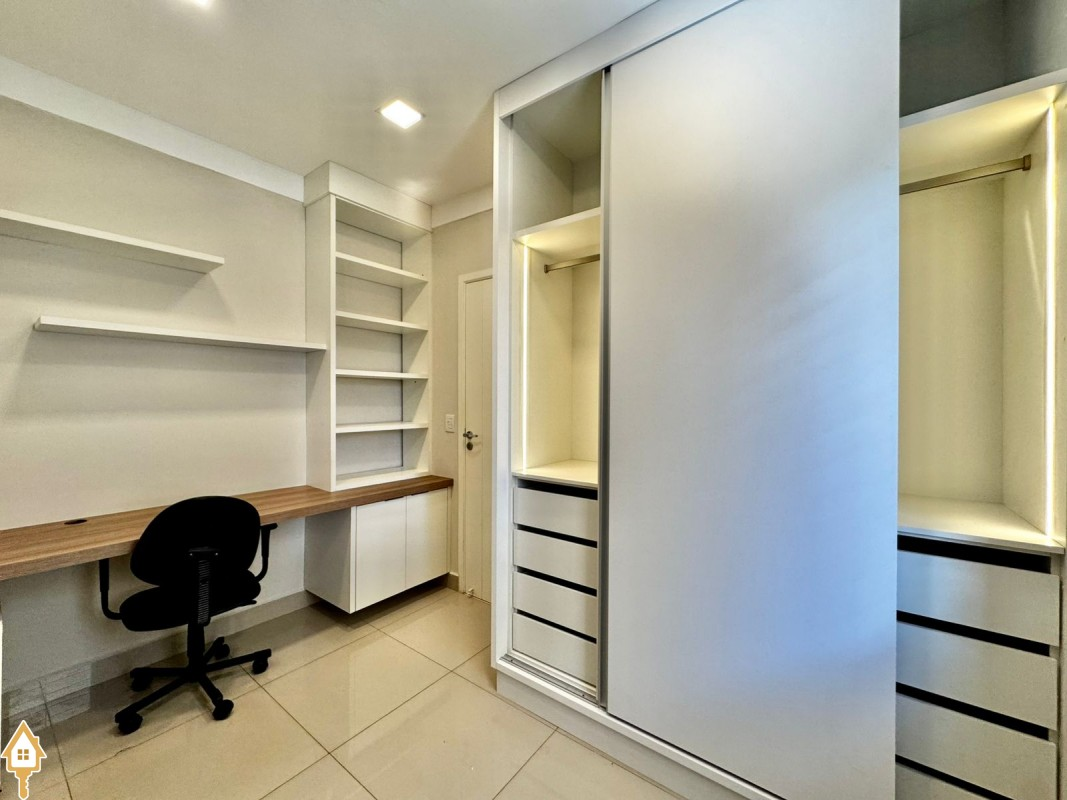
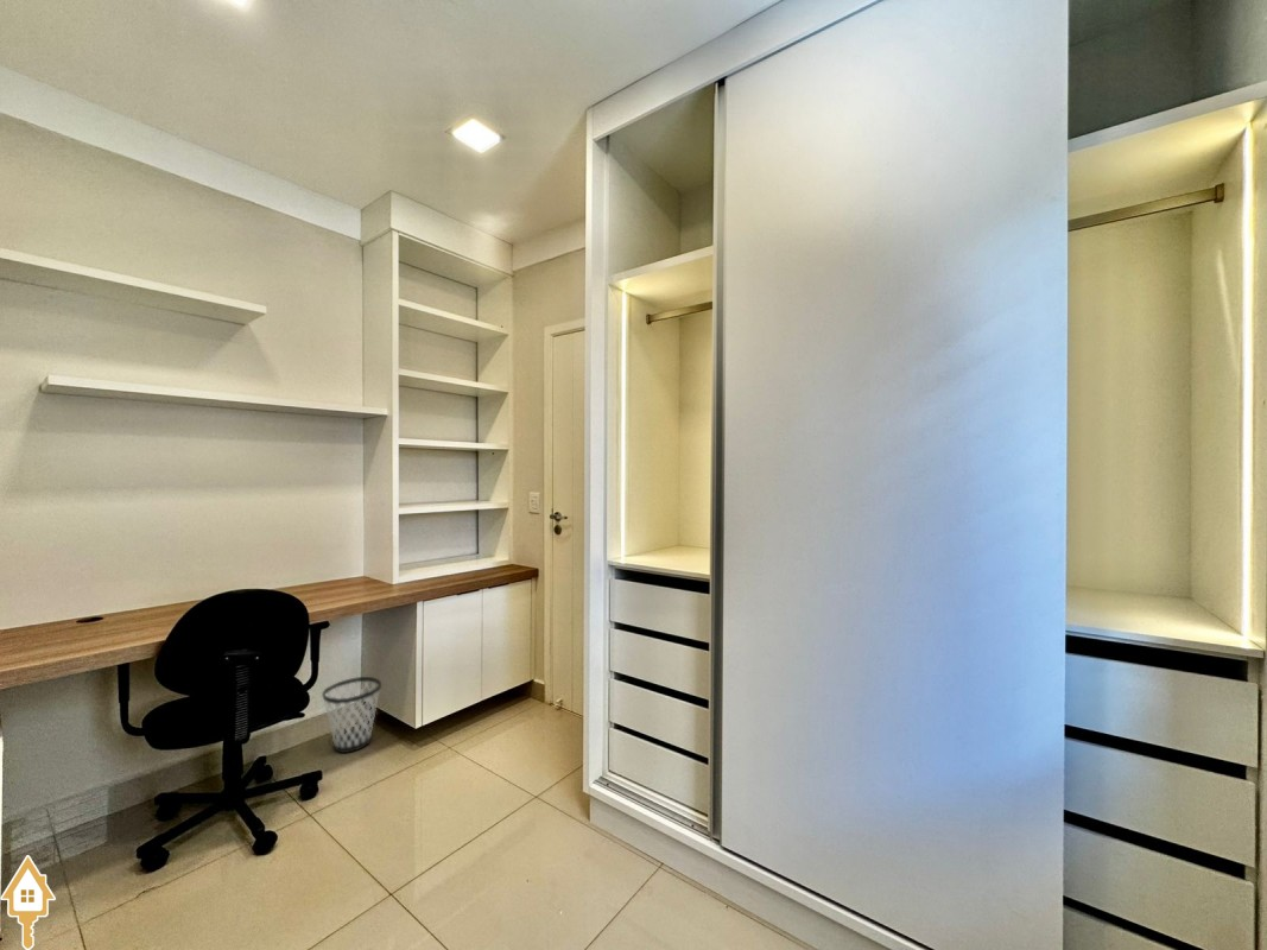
+ wastebasket [321,676,382,754]
